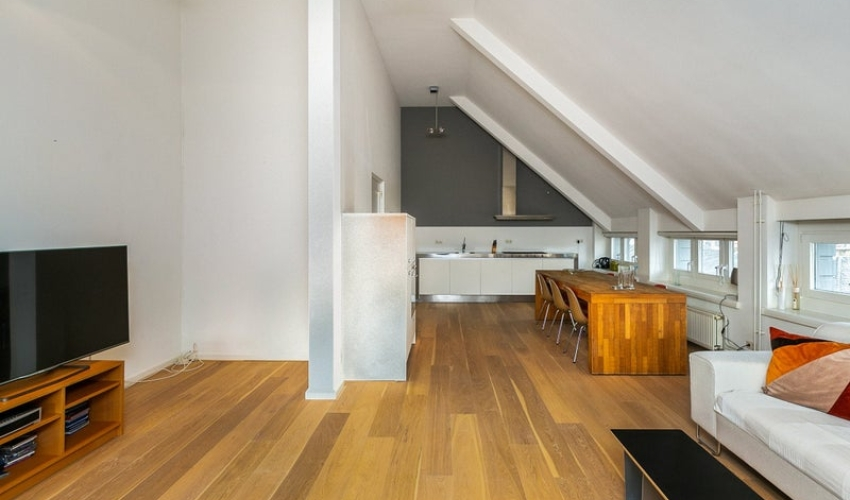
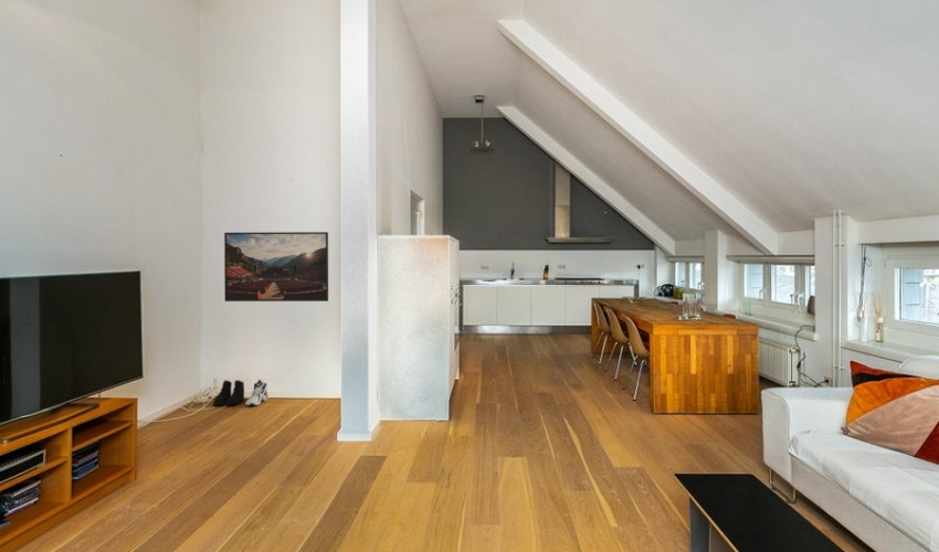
+ boots [212,379,245,406]
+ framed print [223,231,329,302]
+ sneaker [244,379,268,406]
